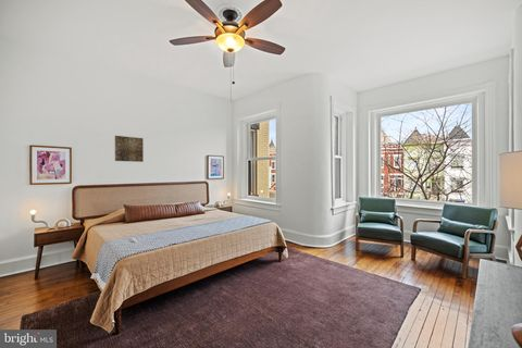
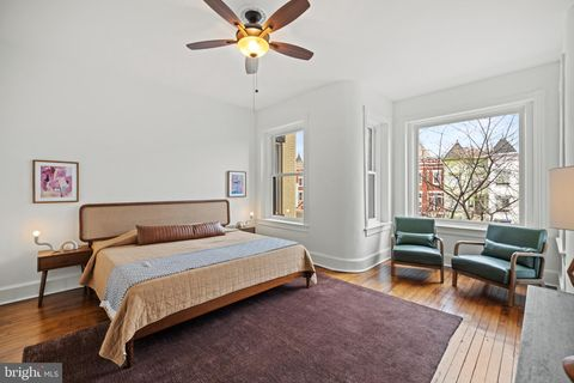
- wall art [114,135,145,163]
